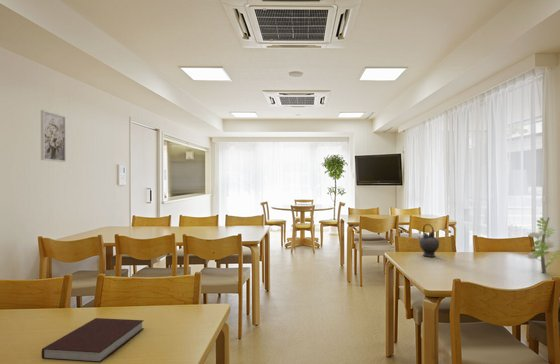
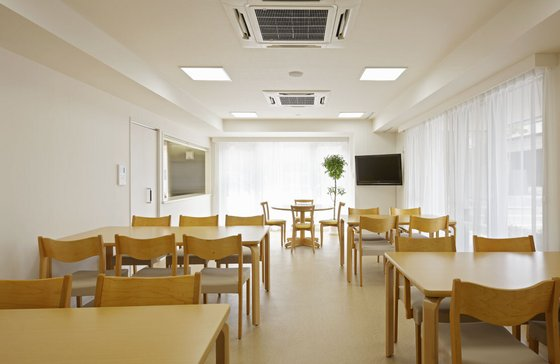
- flower [525,216,560,274]
- teapot [417,223,440,258]
- notebook [41,317,145,364]
- wall art [40,109,67,163]
